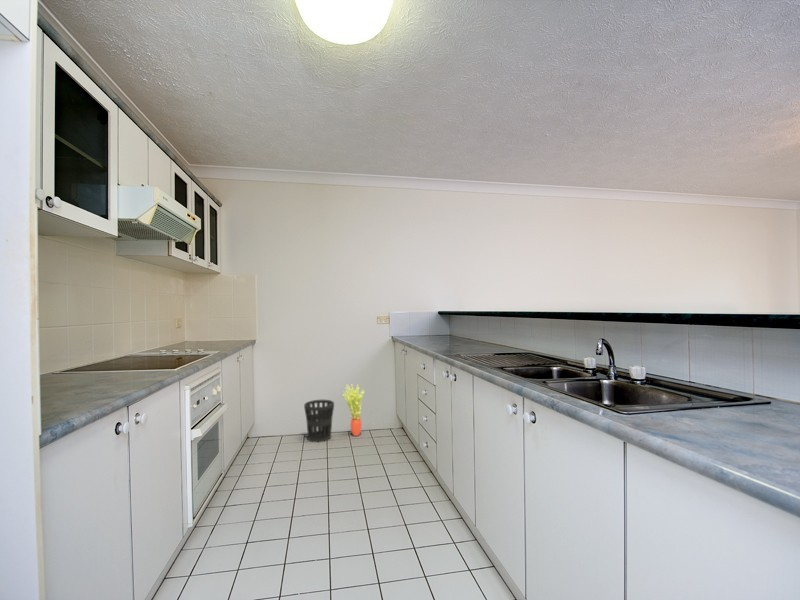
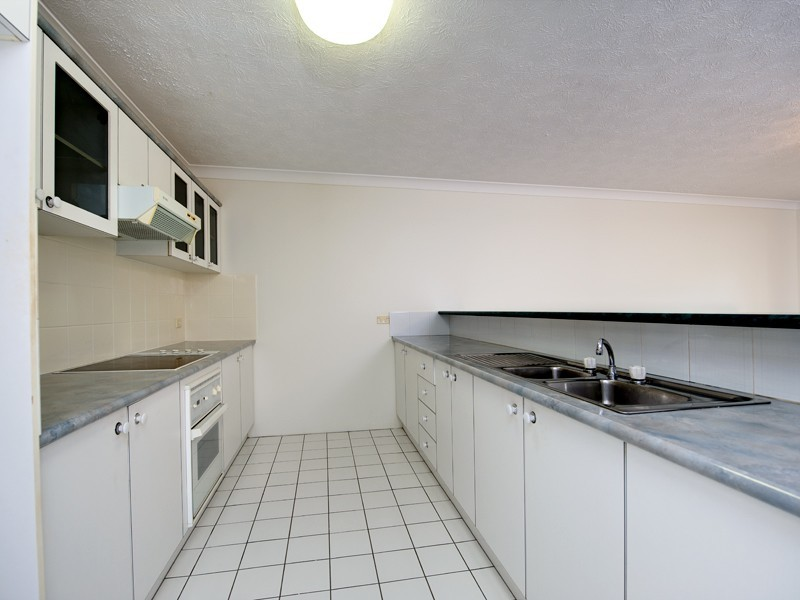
- potted plant [342,382,366,437]
- wastebasket [303,399,335,443]
